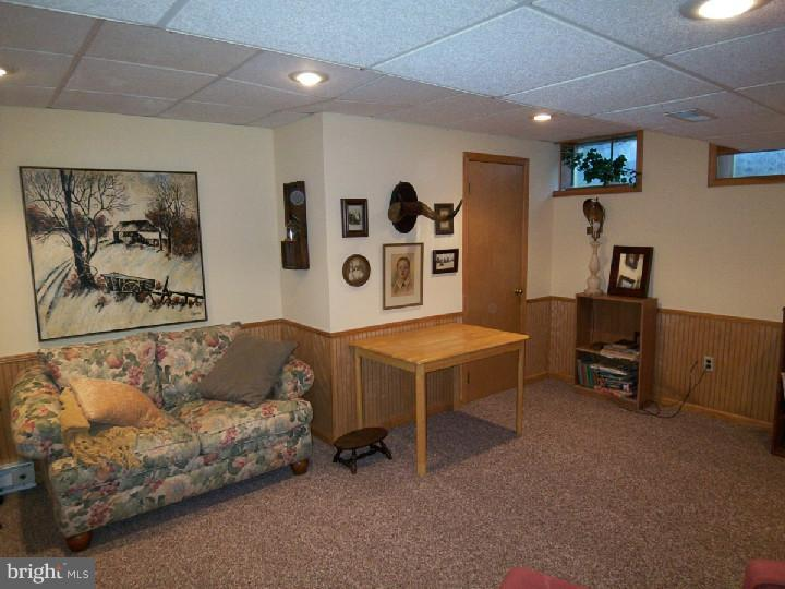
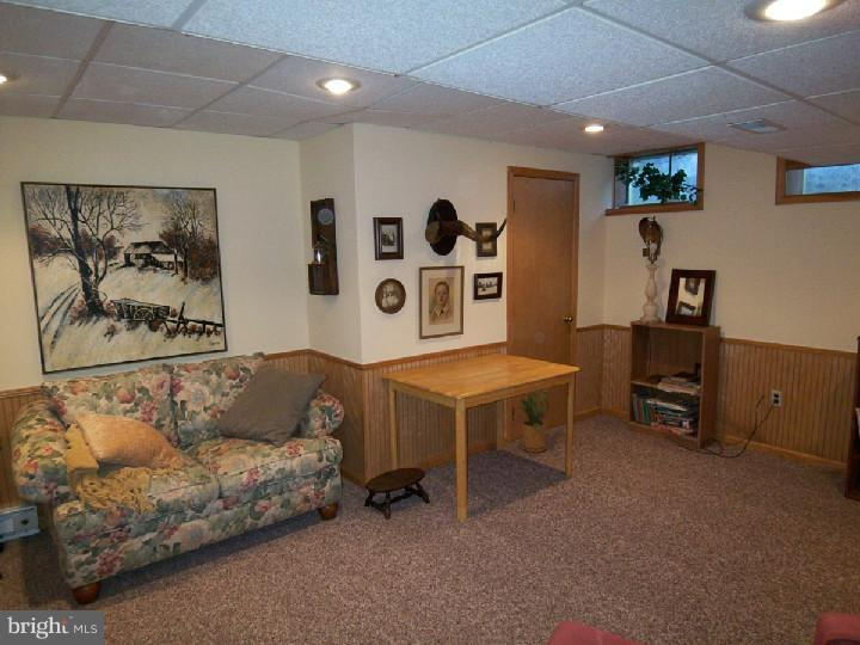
+ house plant [510,388,549,454]
